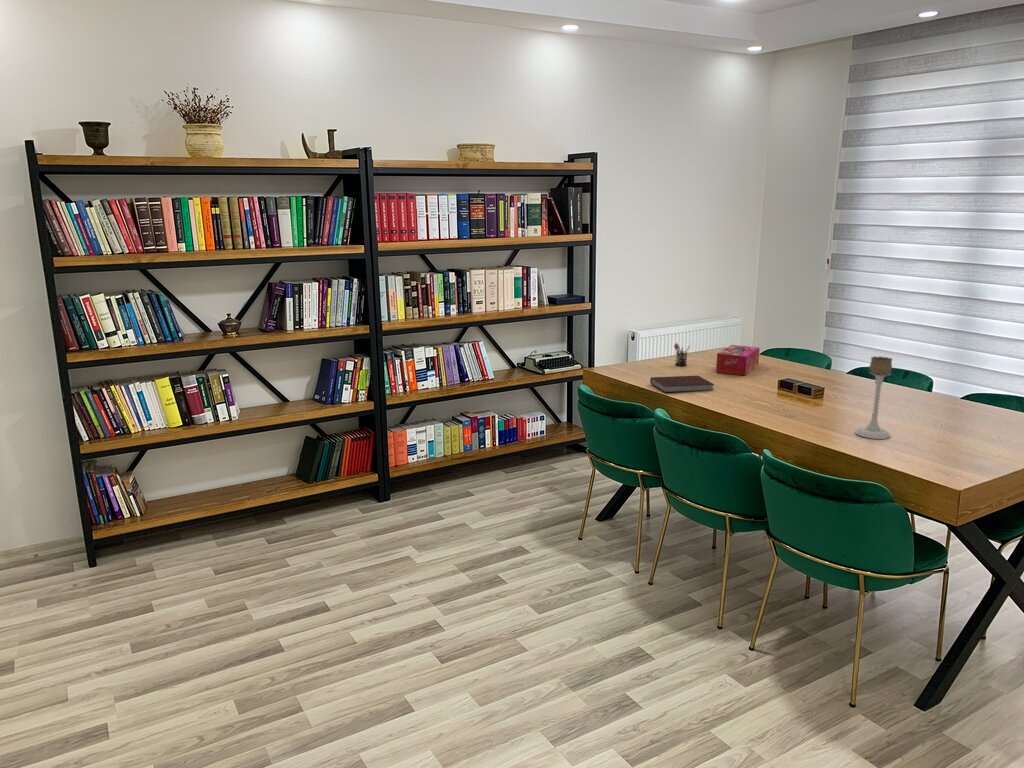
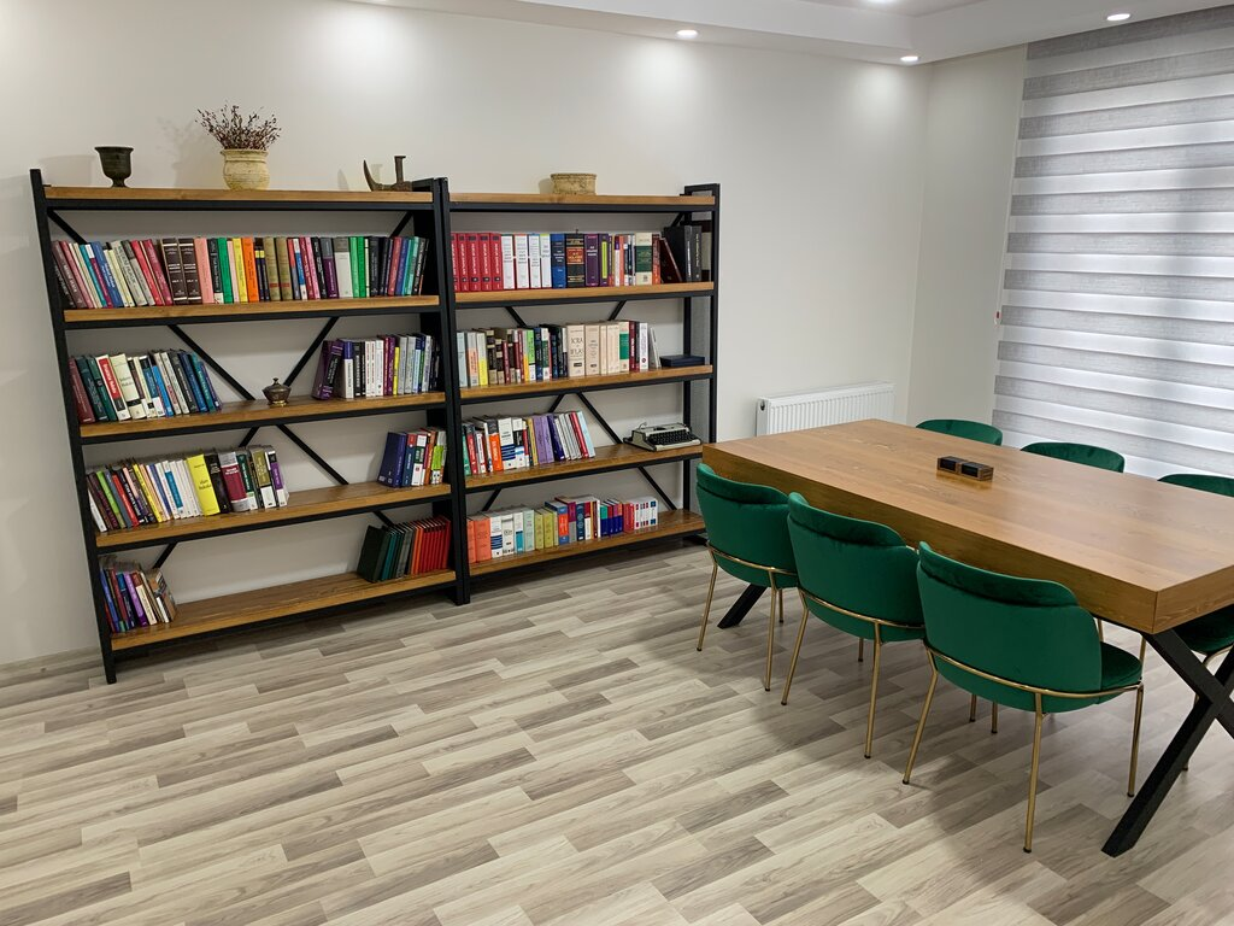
- pen holder [673,342,691,367]
- notebook [649,374,715,394]
- tissue box [715,344,761,376]
- candle holder [854,355,893,440]
